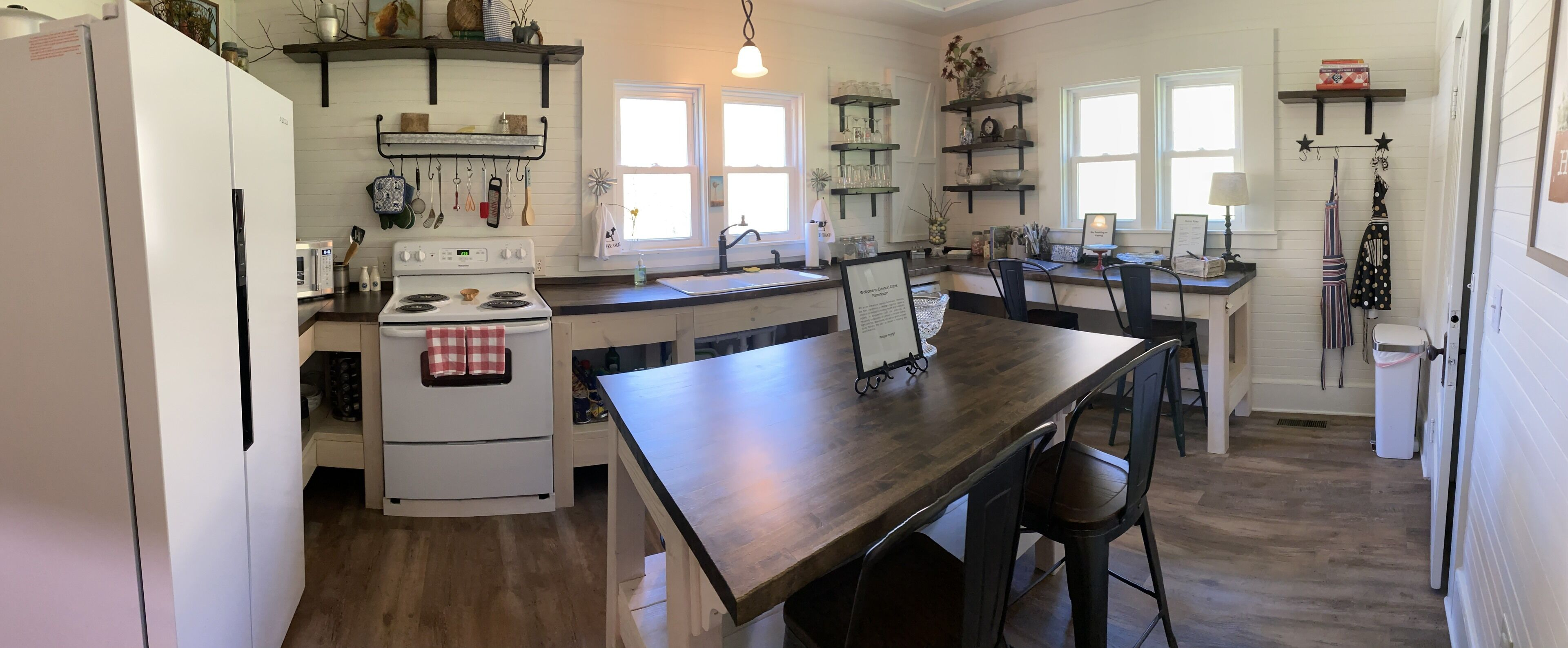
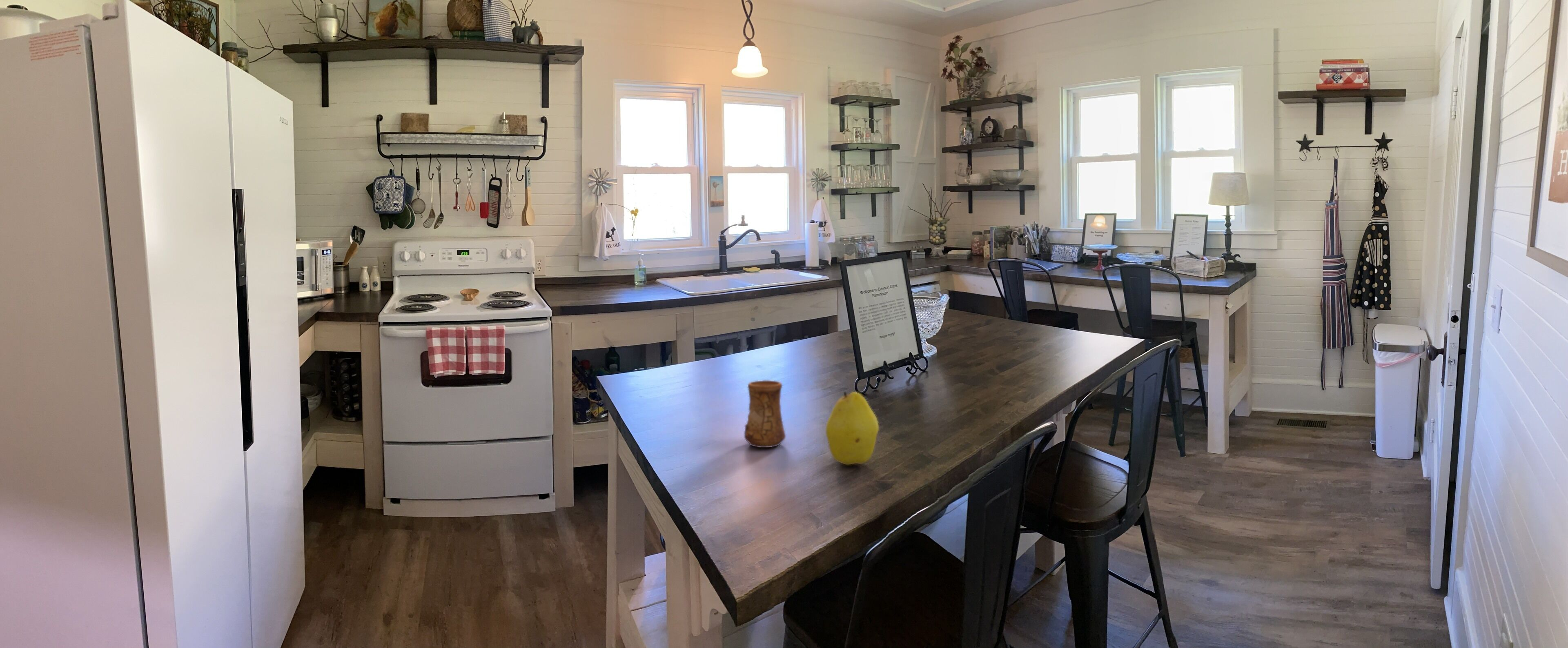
+ cup [744,380,786,448]
+ fruit [825,391,879,465]
